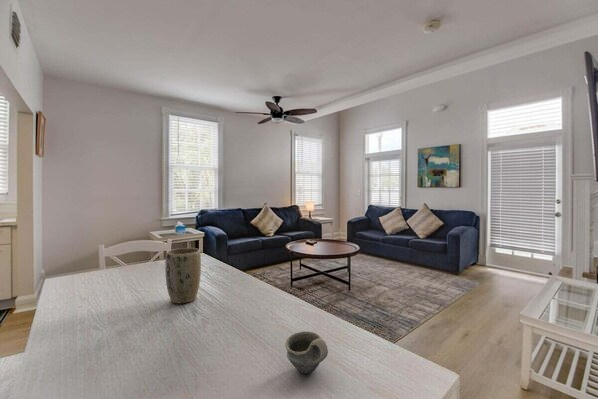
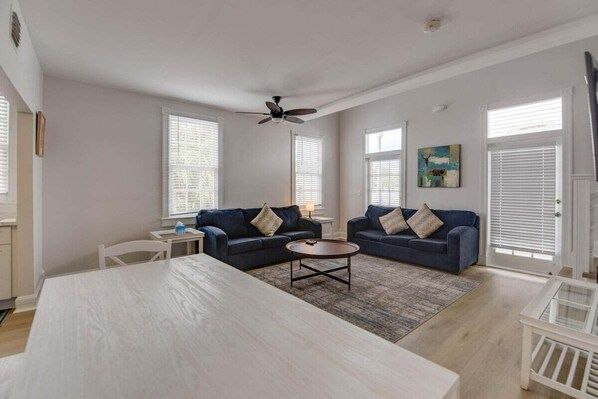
- cup [284,330,329,375]
- plant pot [164,247,202,305]
